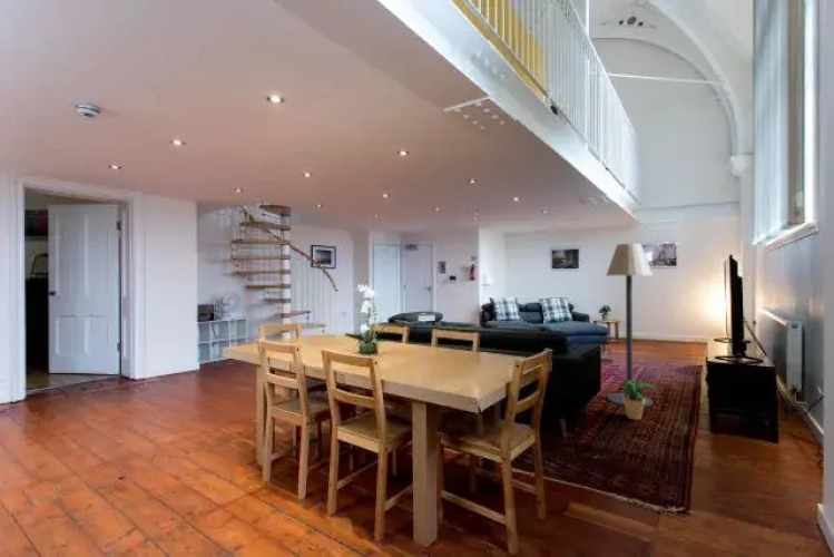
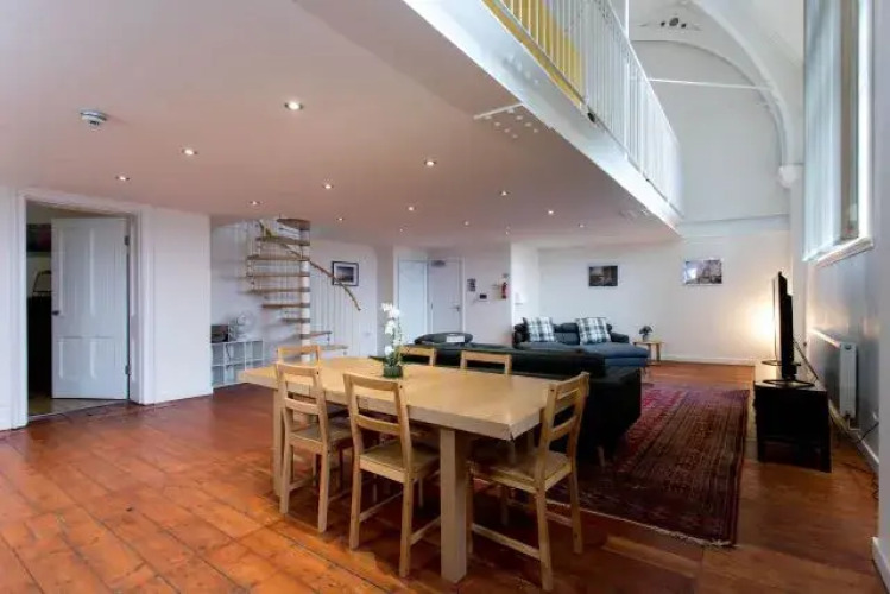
- potted plant [611,380,658,421]
- floor lamp [606,243,654,409]
